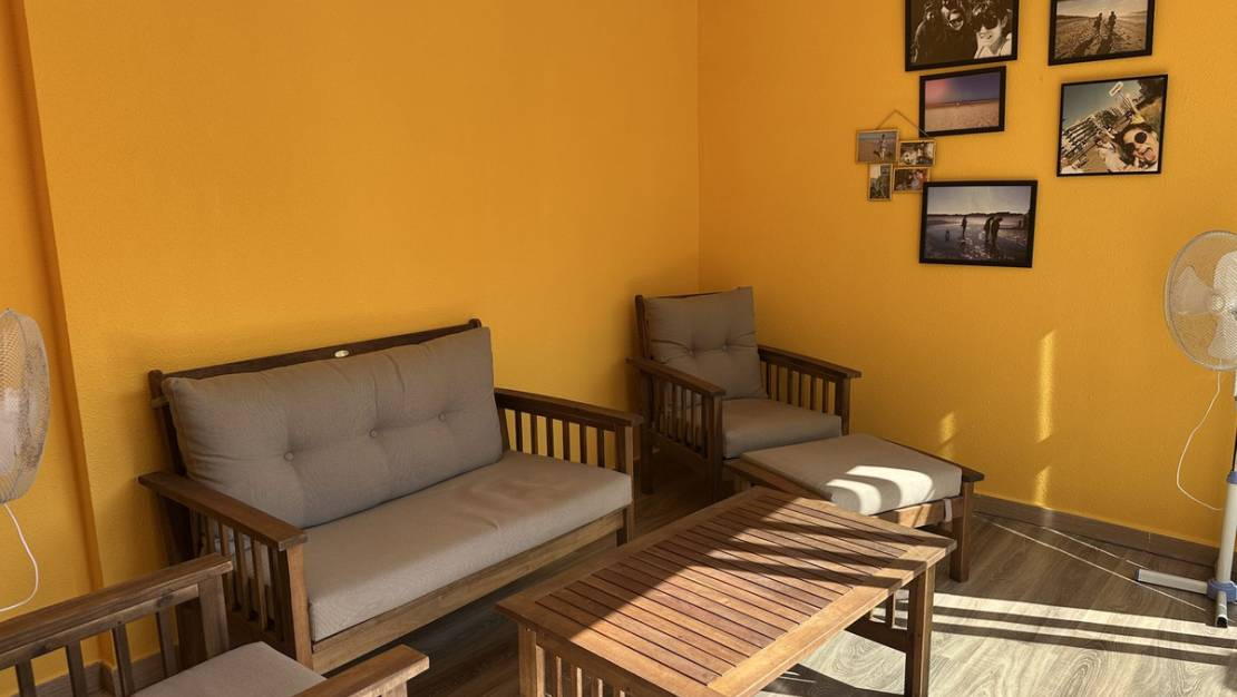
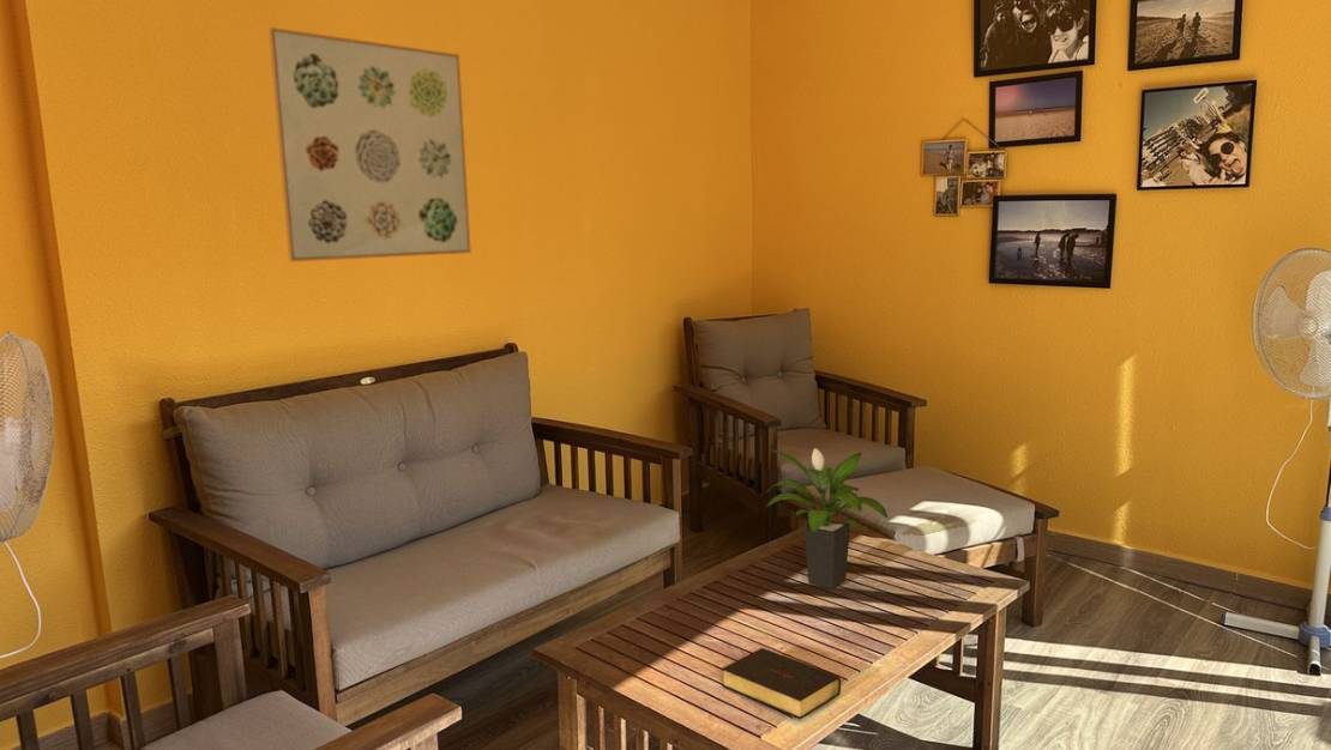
+ bible [721,647,842,720]
+ potted plant [765,447,889,589]
+ wall art [267,26,472,262]
